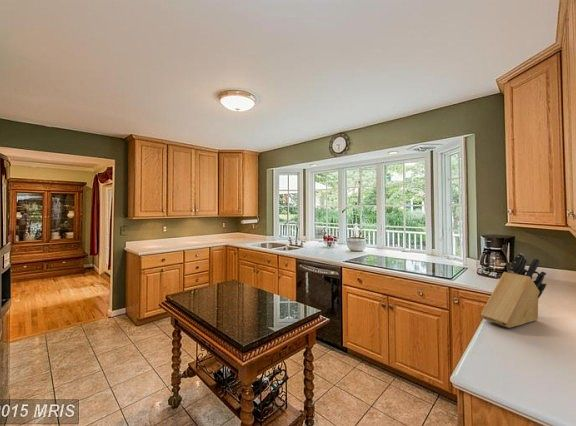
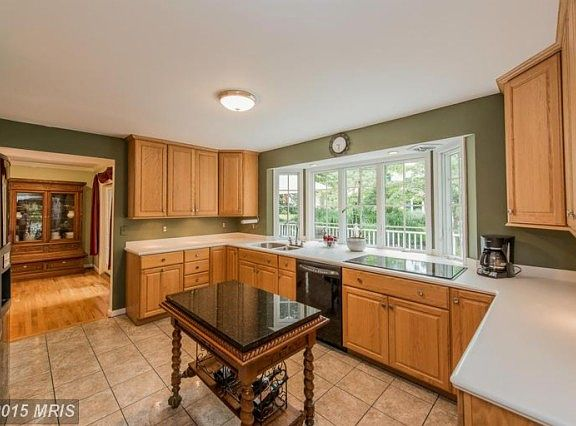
- knife block [480,253,547,328]
